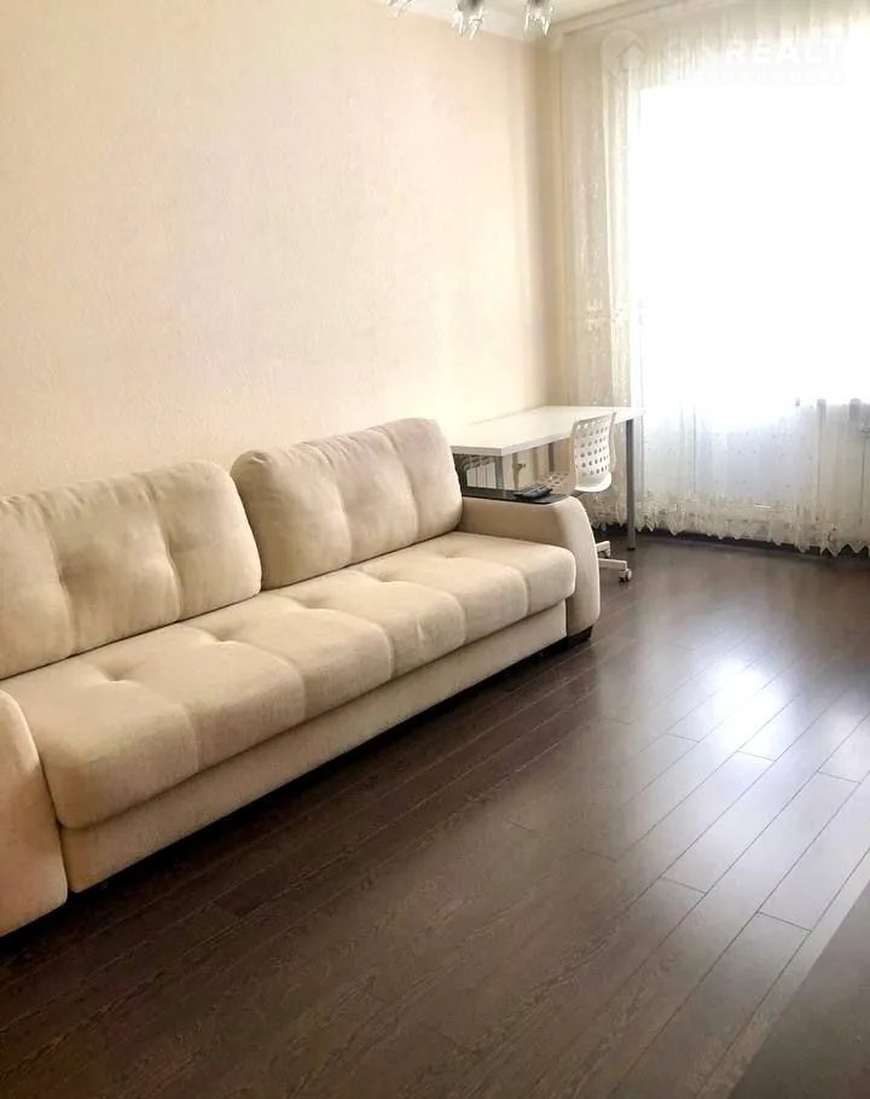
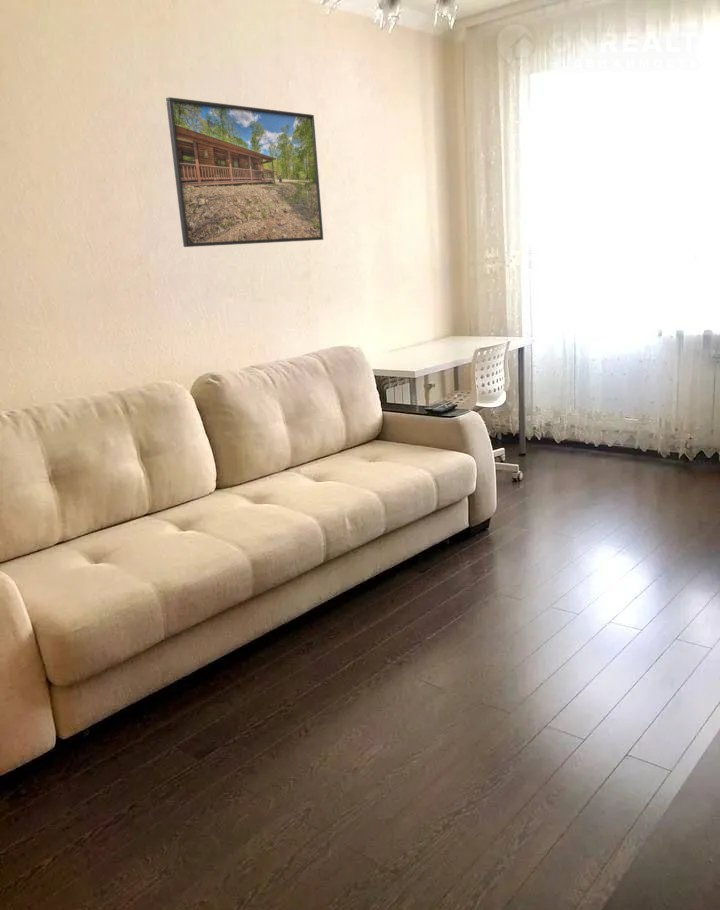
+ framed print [165,96,324,248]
